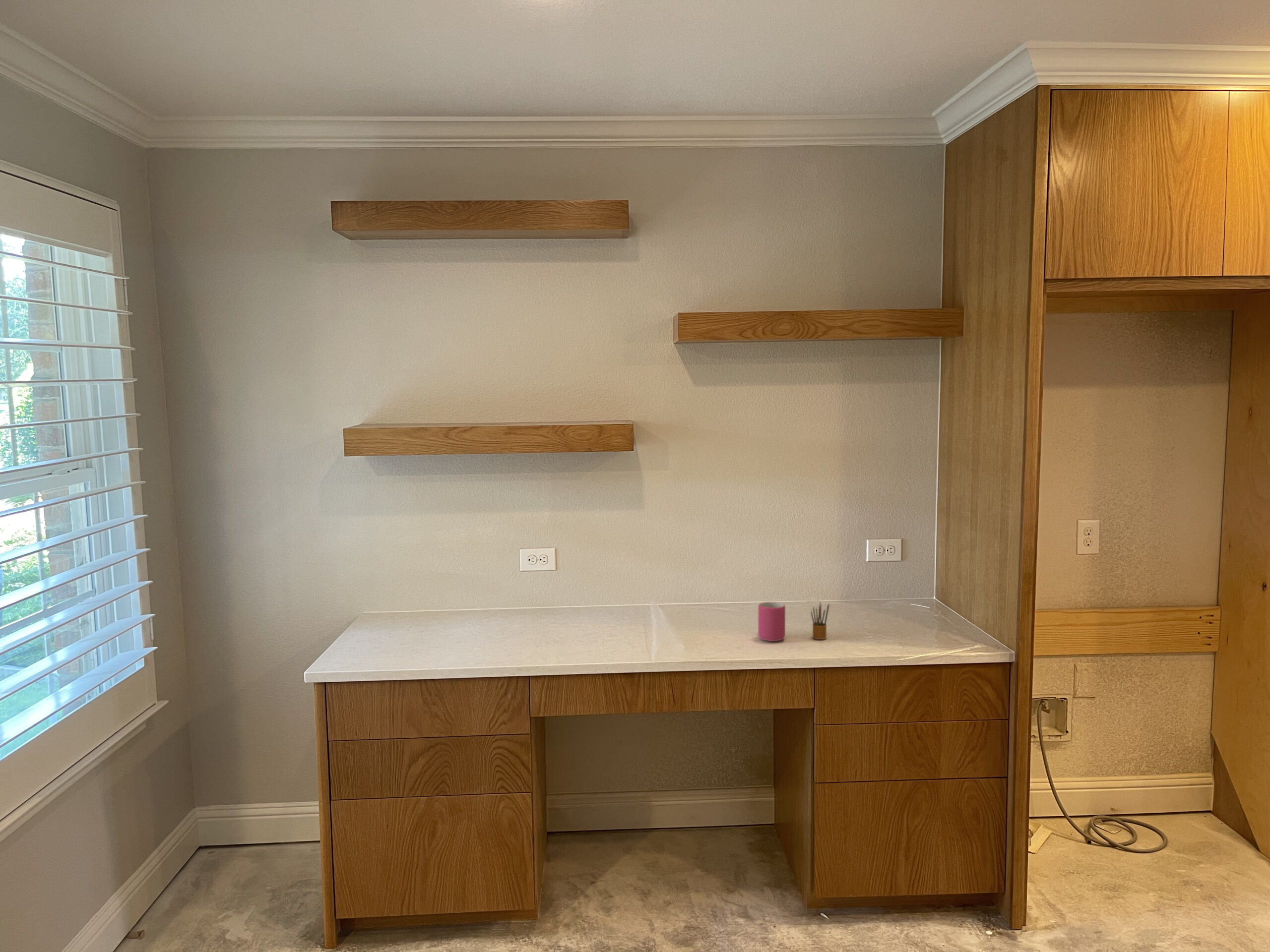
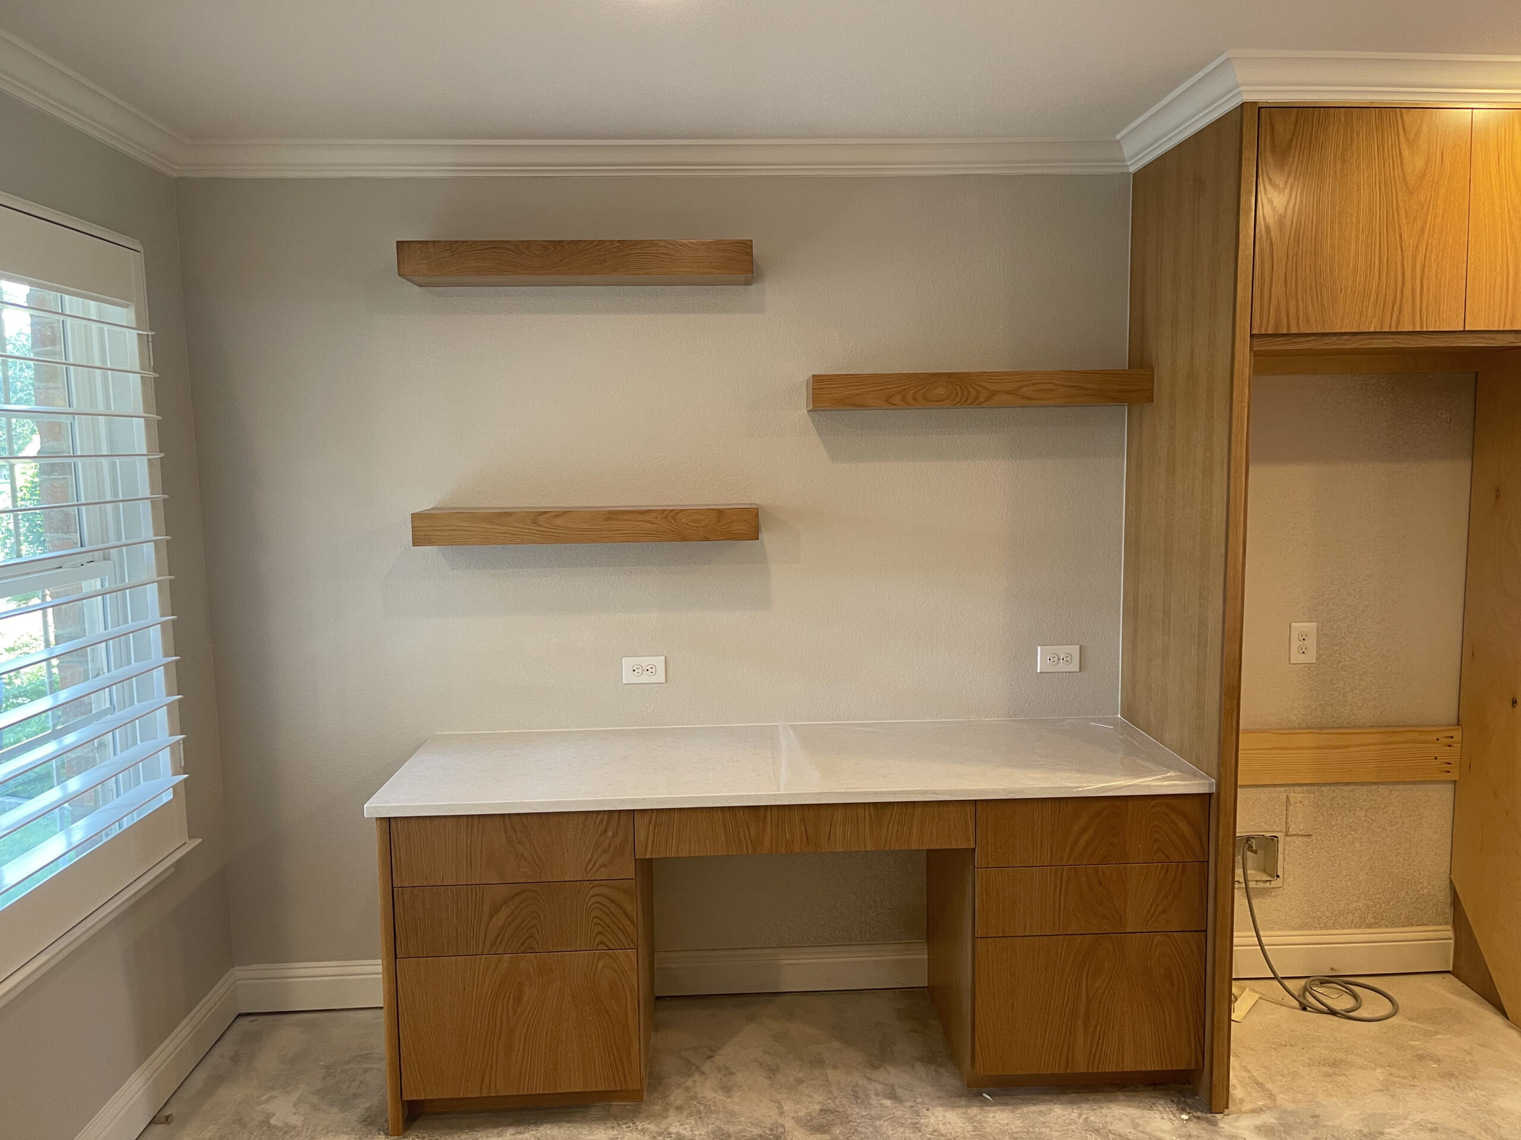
- mug [758,601,786,642]
- pencil box [810,601,830,640]
